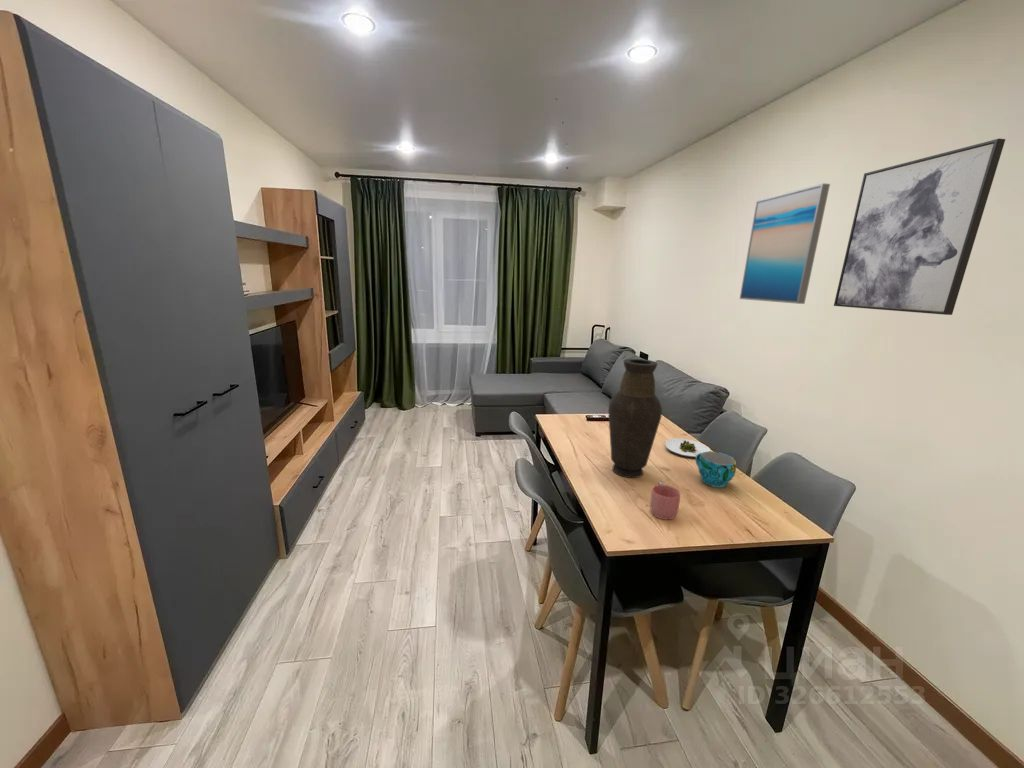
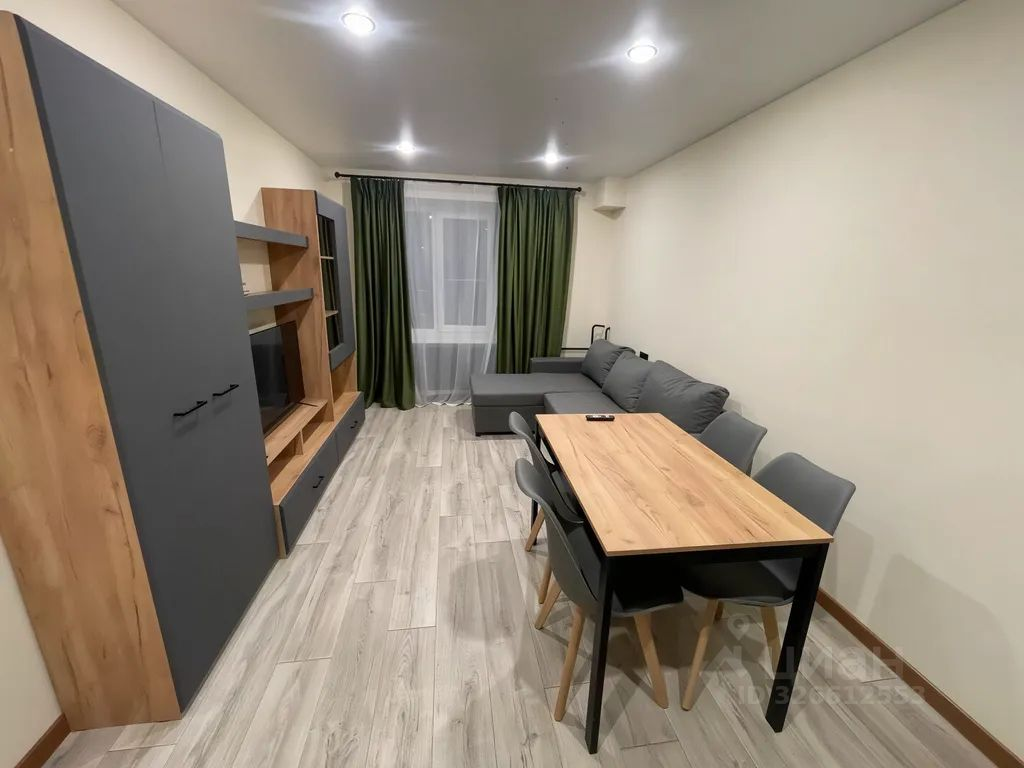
- cup [694,450,738,489]
- salad plate [664,437,712,460]
- mug [649,481,681,521]
- vase [607,358,663,479]
- wall art [739,182,831,305]
- wall art [833,138,1006,316]
